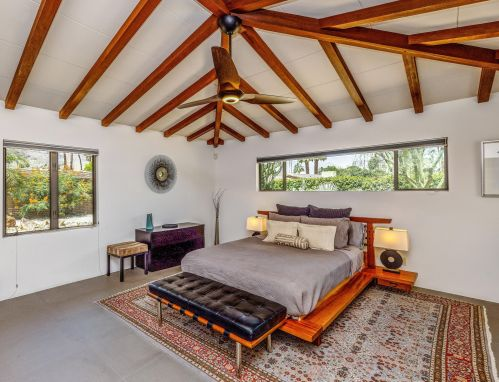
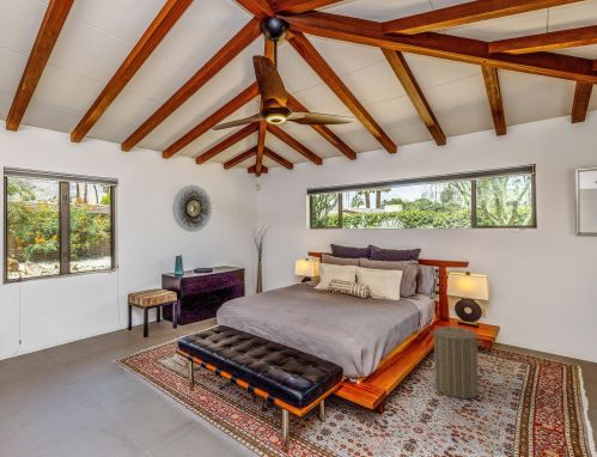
+ laundry hamper [428,322,485,400]
